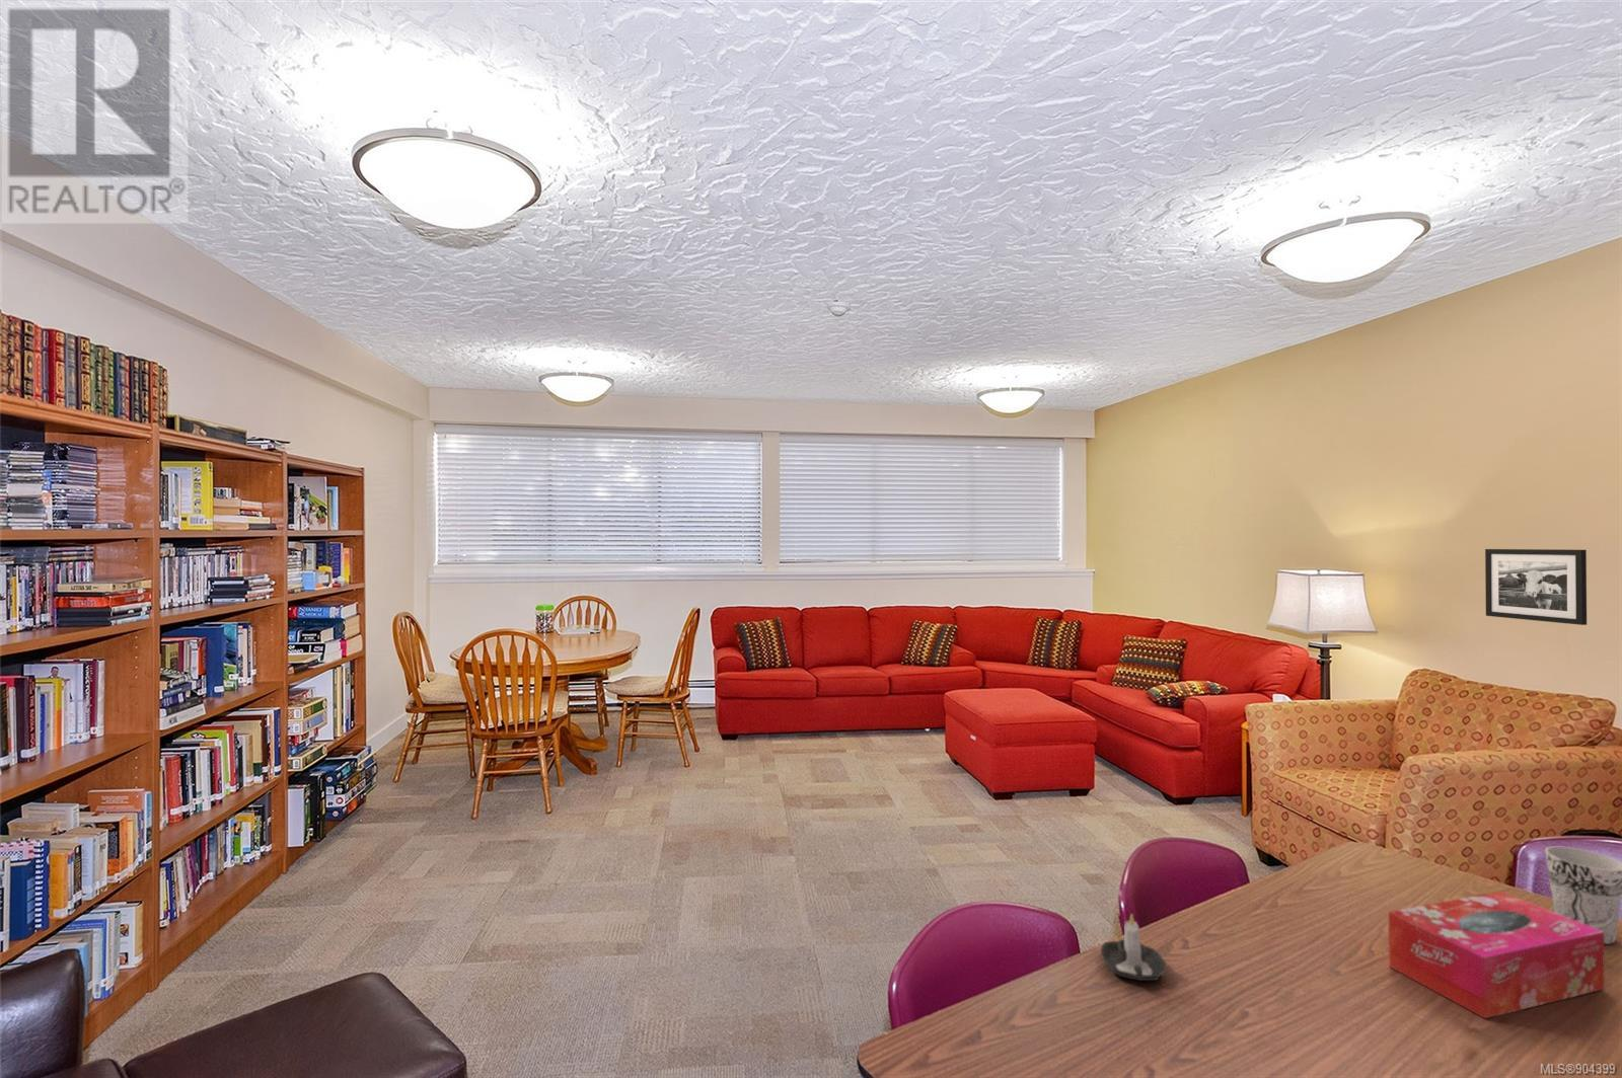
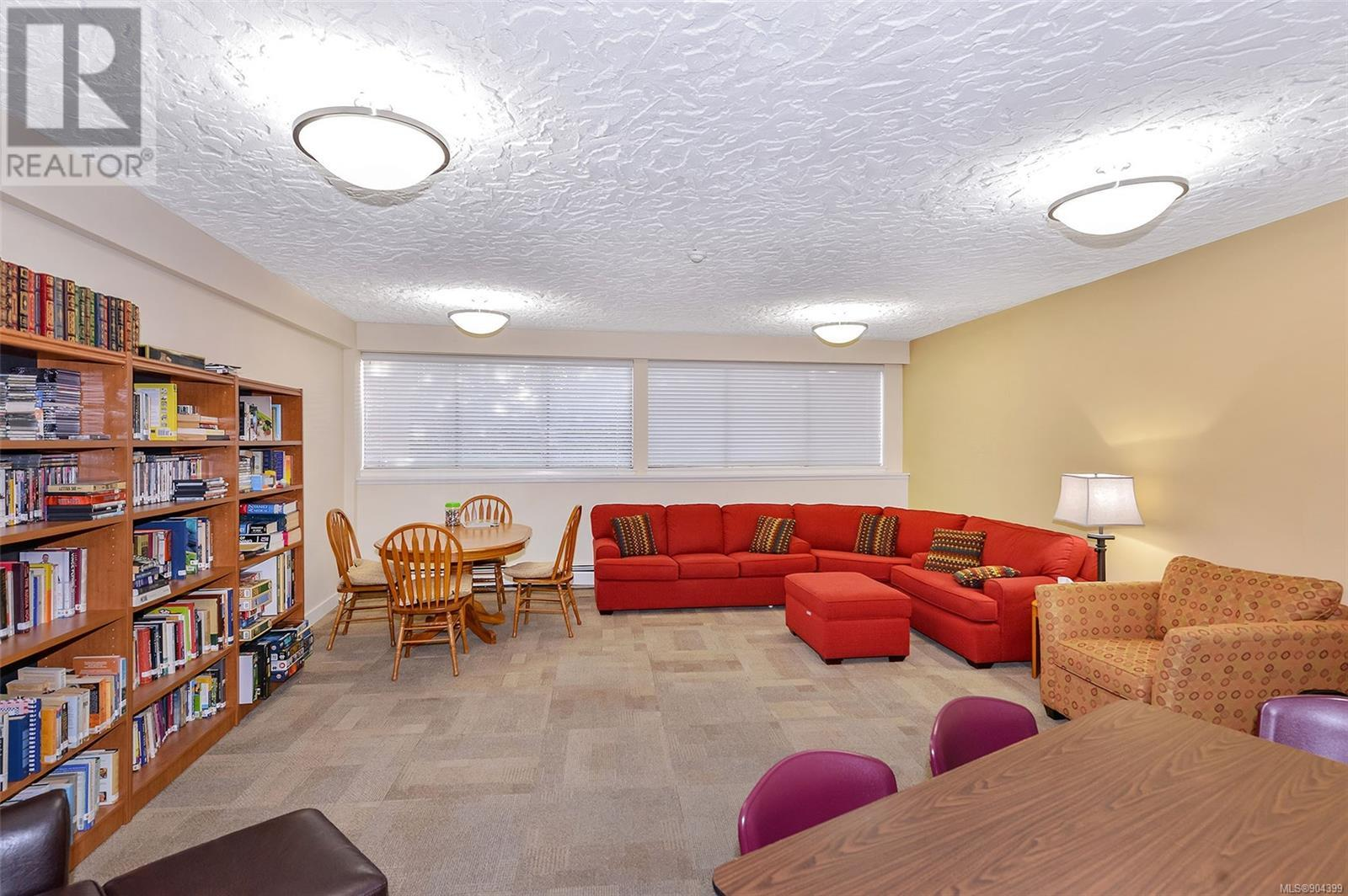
- cup [1544,846,1622,946]
- candle [1100,913,1167,982]
- picture frame [1484,549,1587,626]
- tissue box [1387,890,1606,1019]
